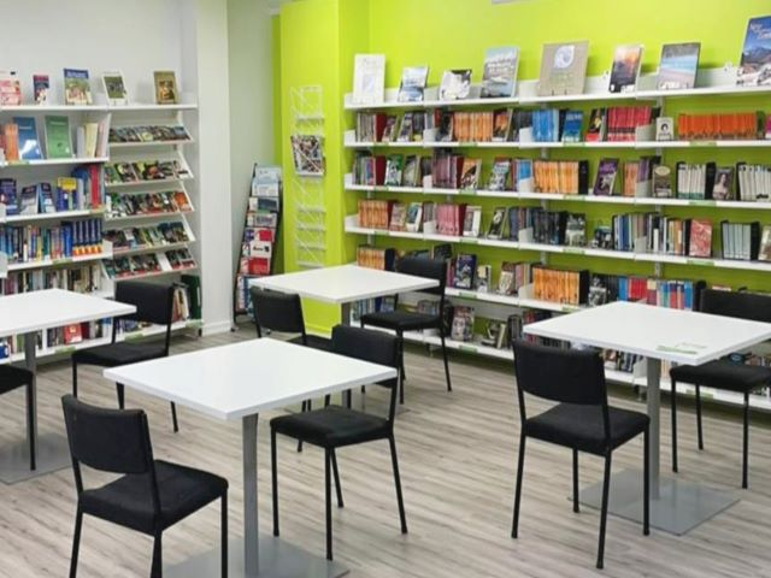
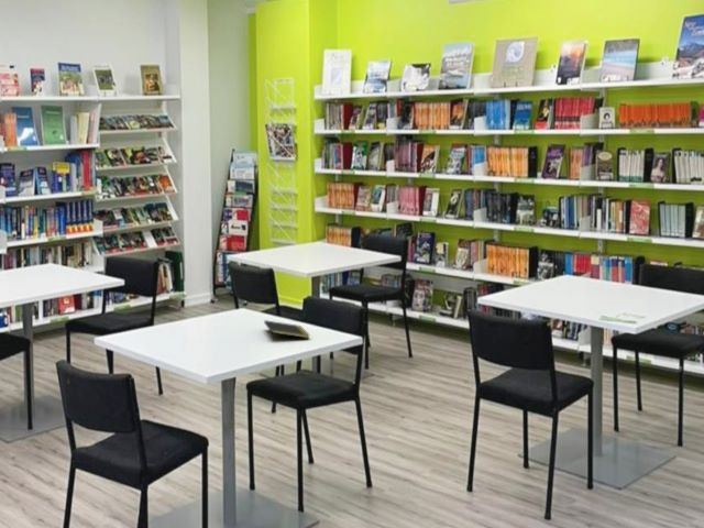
+ notepad [263,319,310,340]
